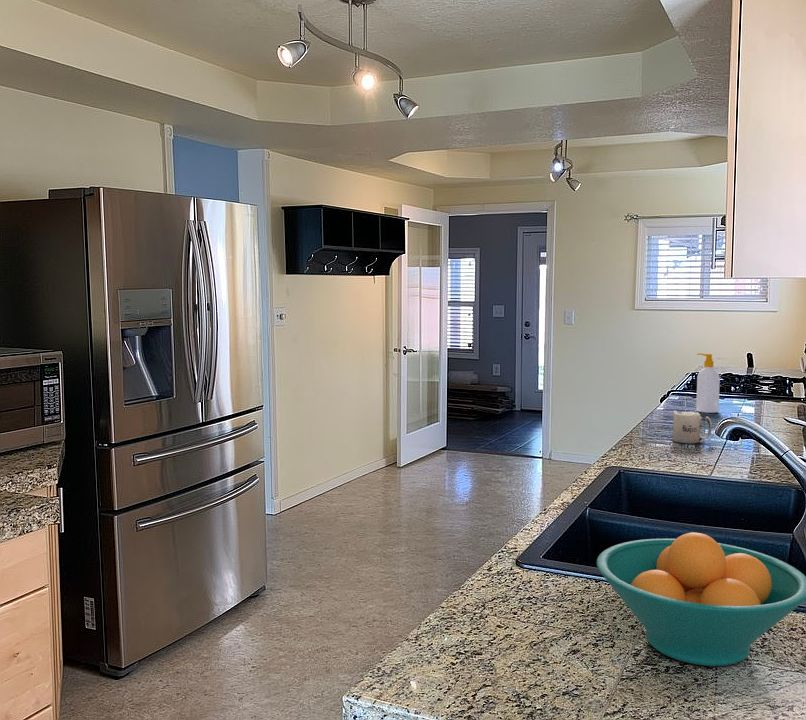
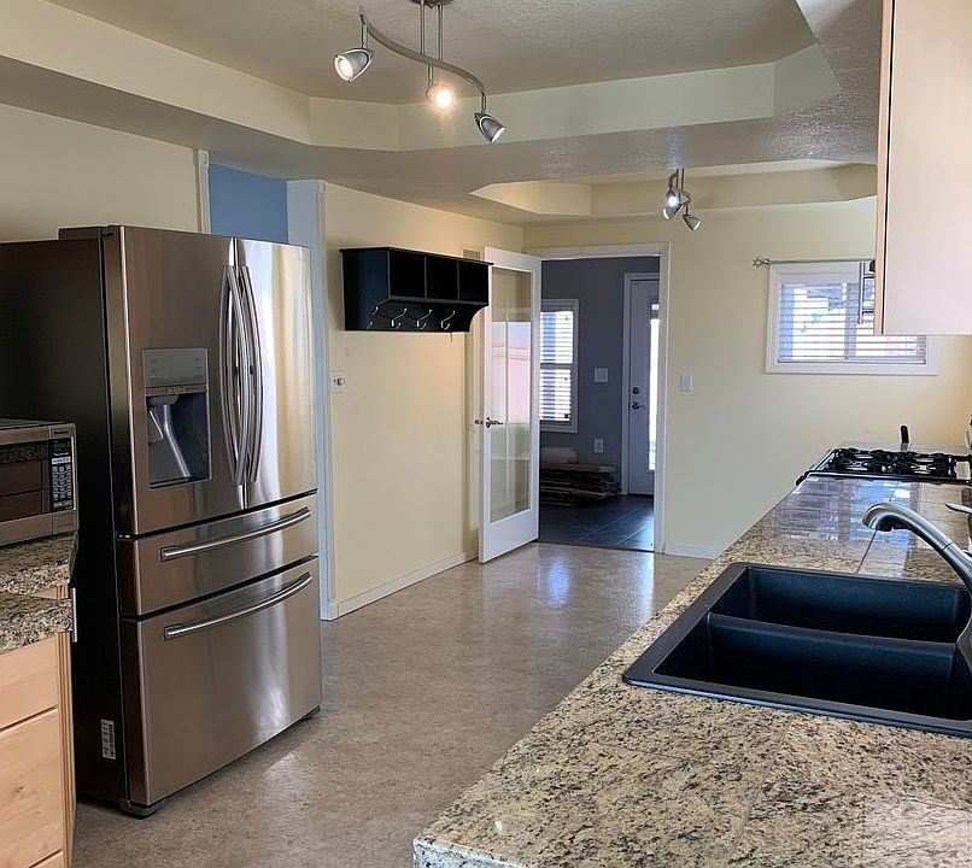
- soap bottle [695,352,721,414]
- mug [671,410,713,445]
- fruit bowl [596,531,806,667]
